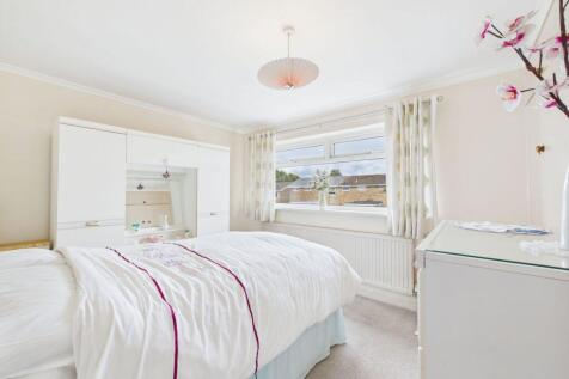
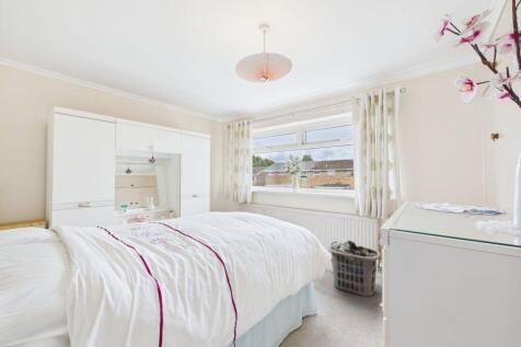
+ clothes hamper [327,240,382,298]
